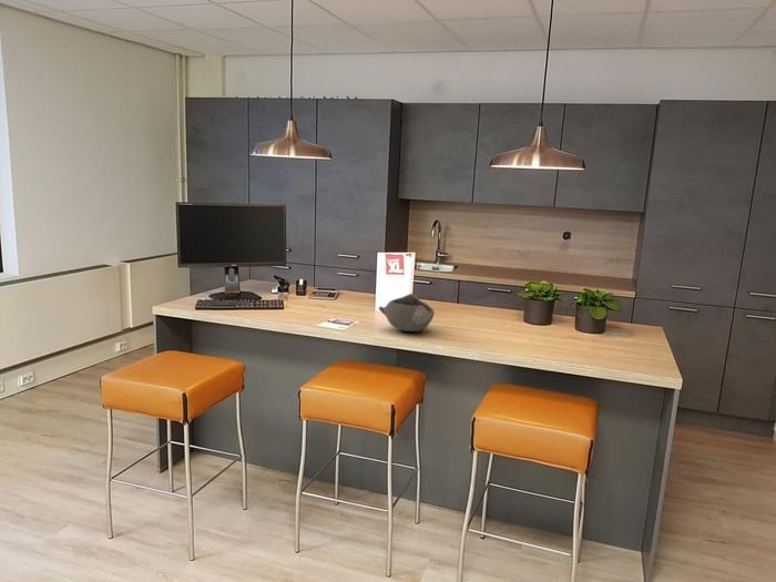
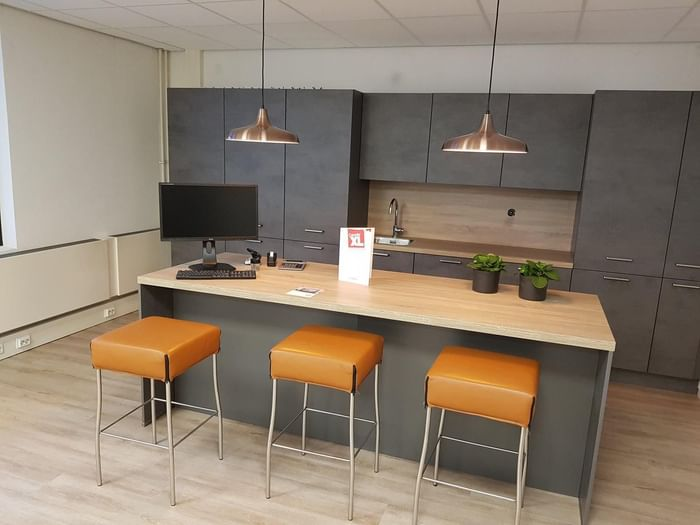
- bowl [378,293,435,333]
